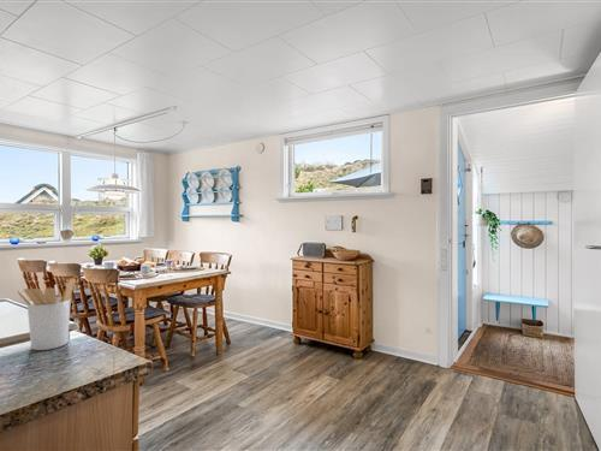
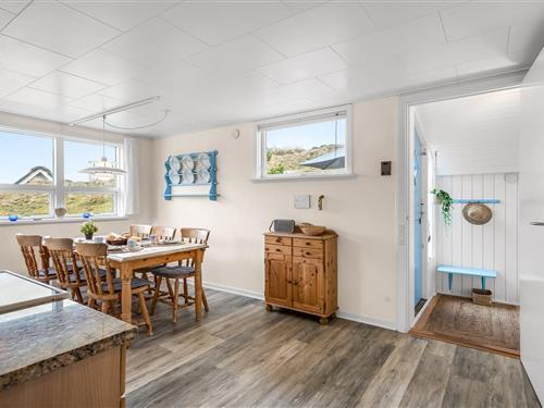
- utensil holder [16,277,77,351]
